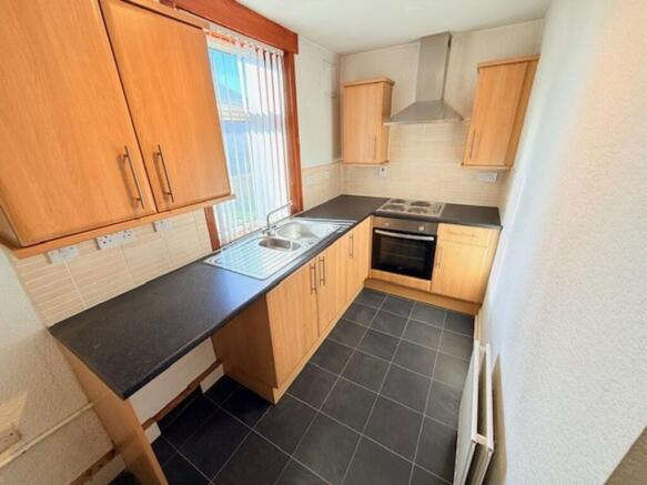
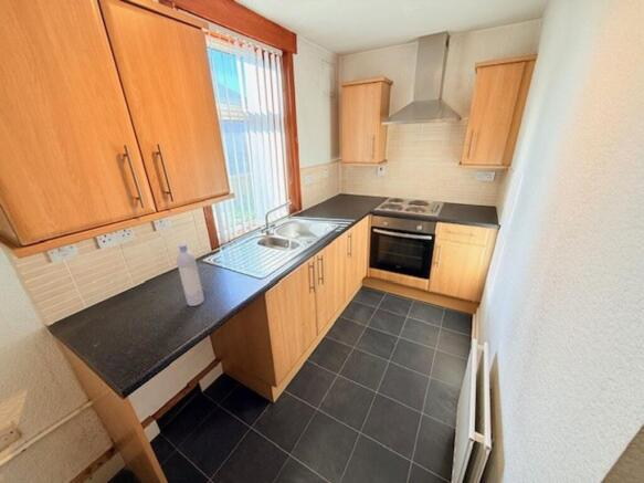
+ bottle [176,243,205,307]
